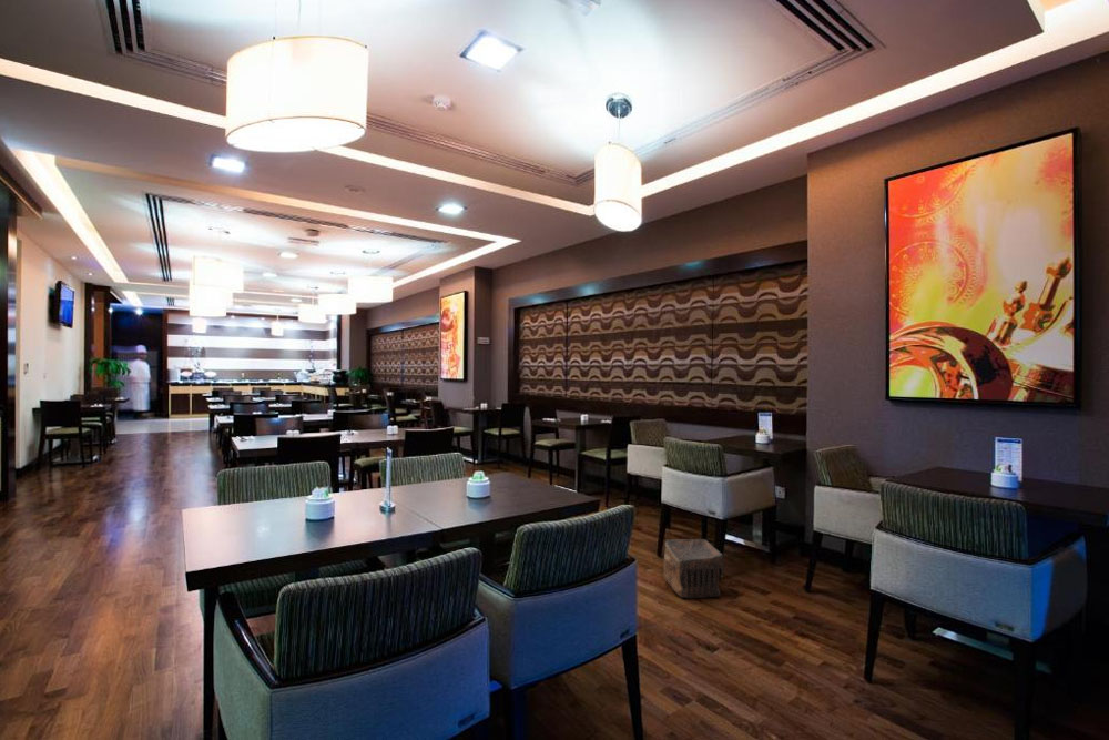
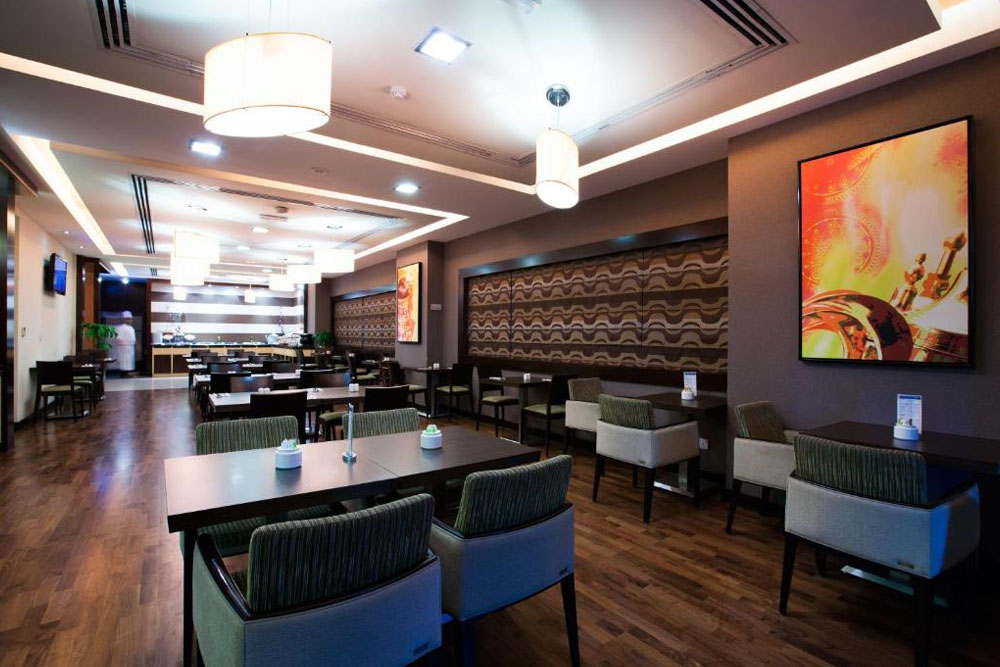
- pouch [662,538,724,599]
